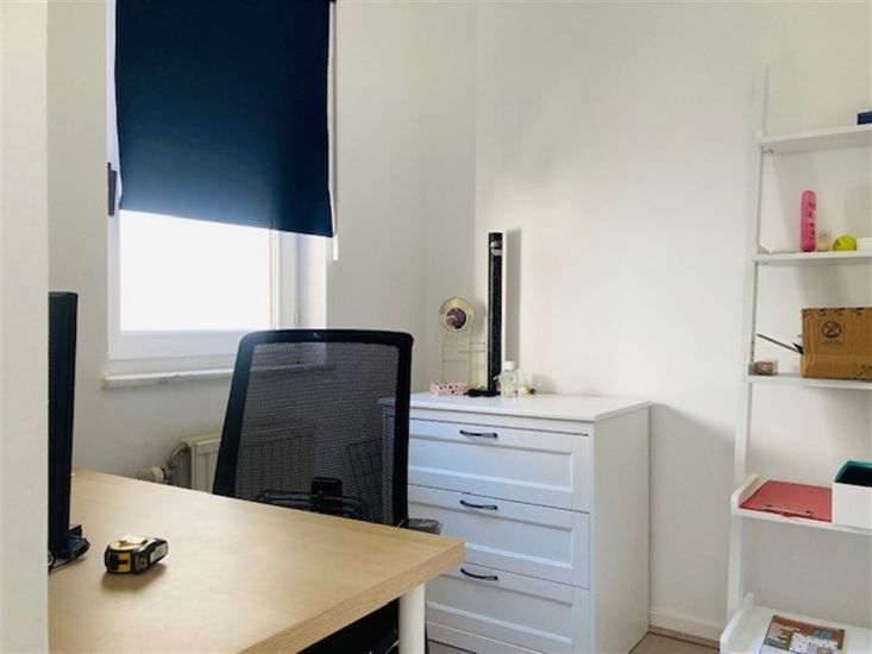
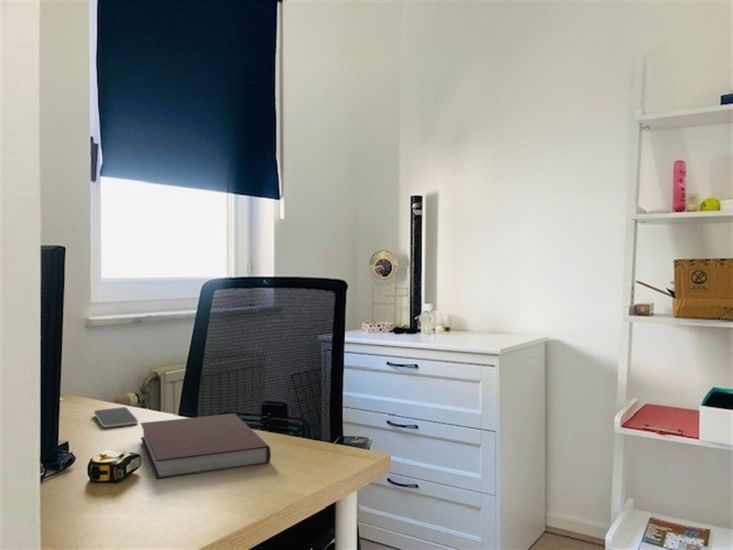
+ notebook [140,413,272,480]
+ smartphone [93,406,139,428]
